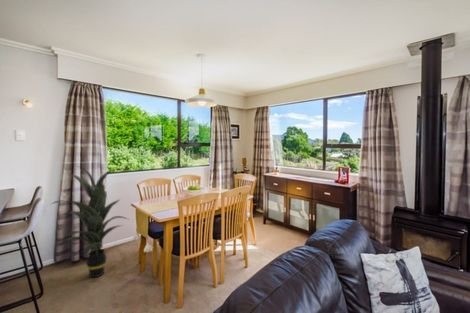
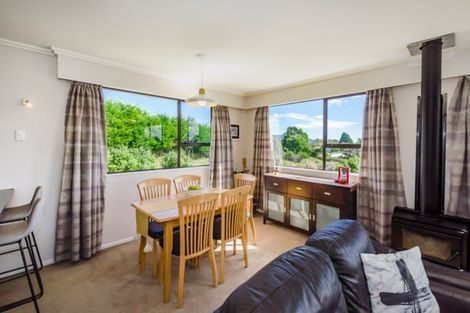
- indoor plant [50,165,131,278]
